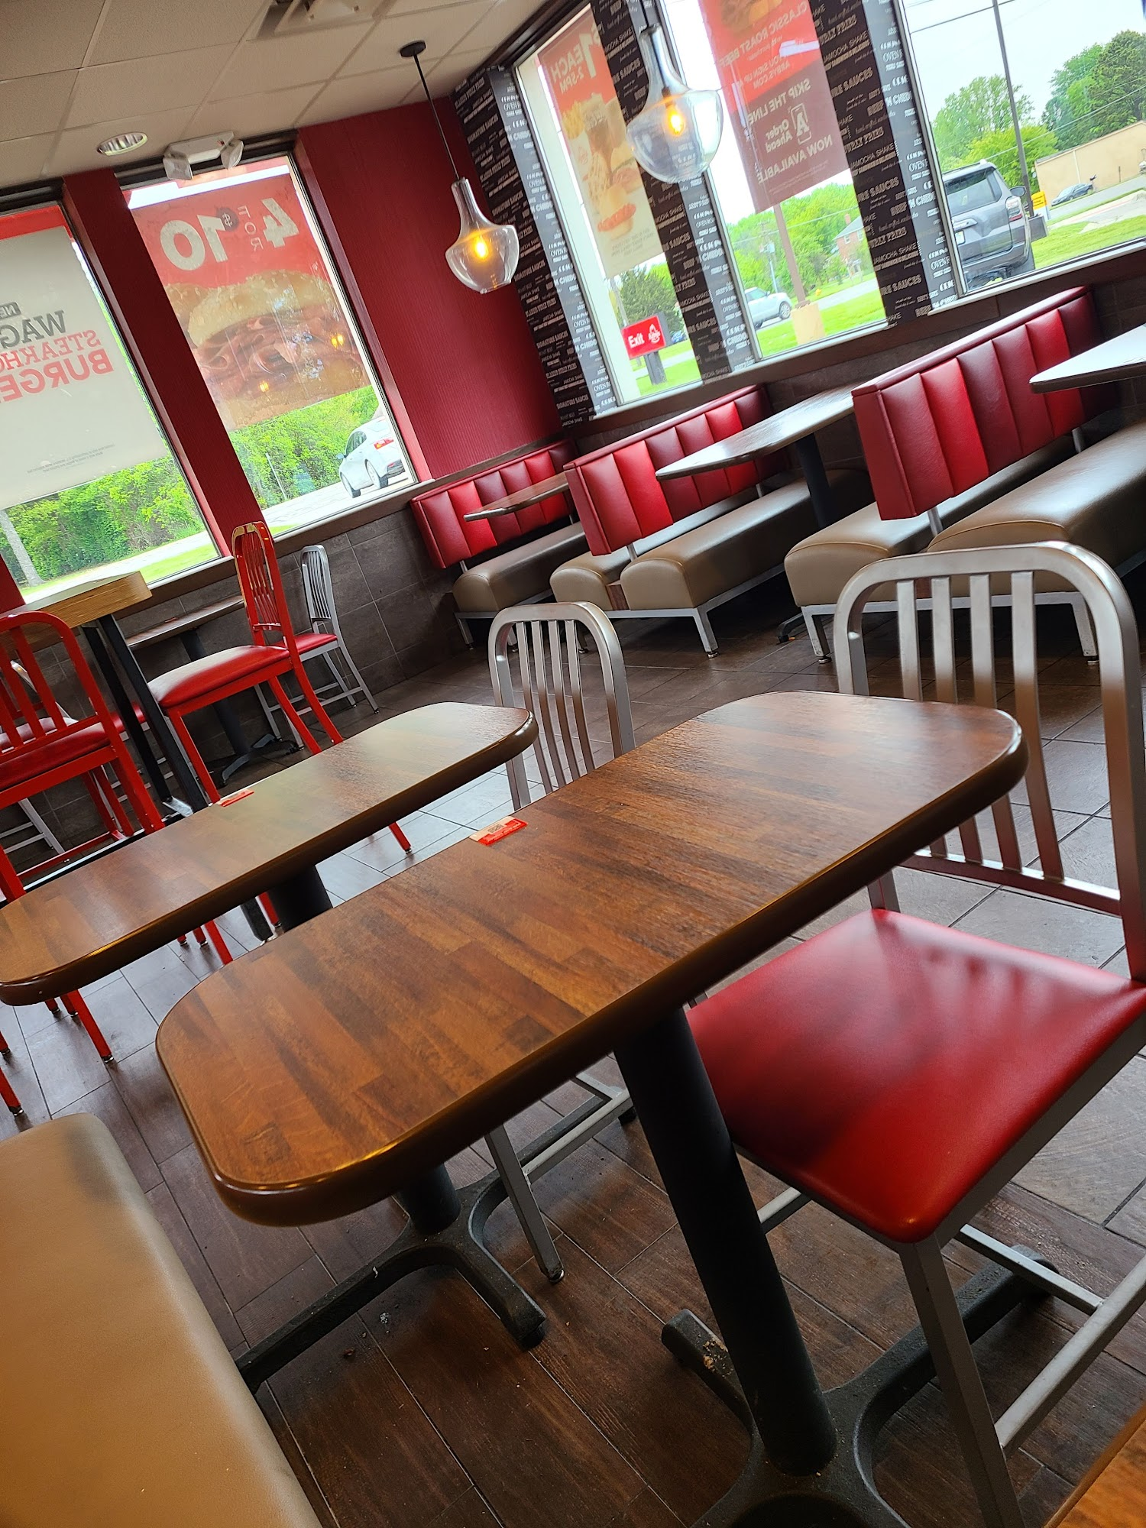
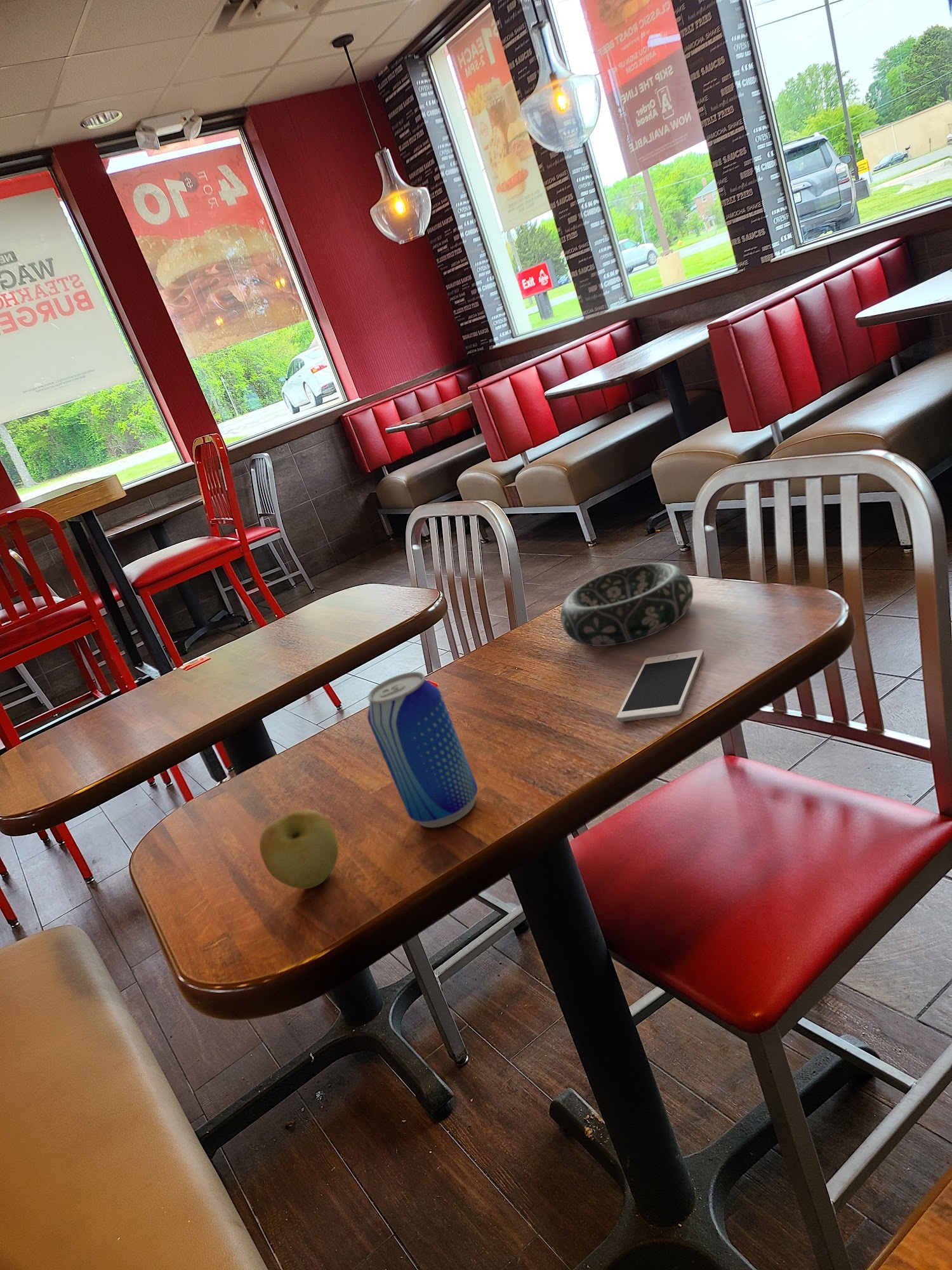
+ decorative bowl [560,562,694,647]
+ apple [259,809,339,890]
+ beer can [367,671,479,828]
+ cell phone [616,649,705,722]
